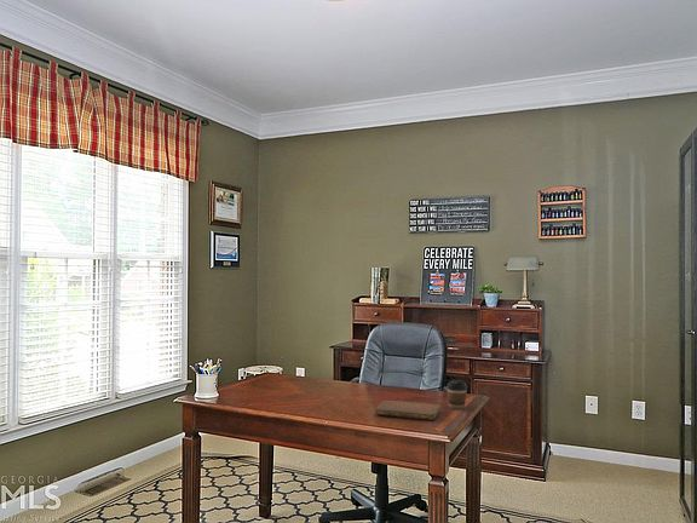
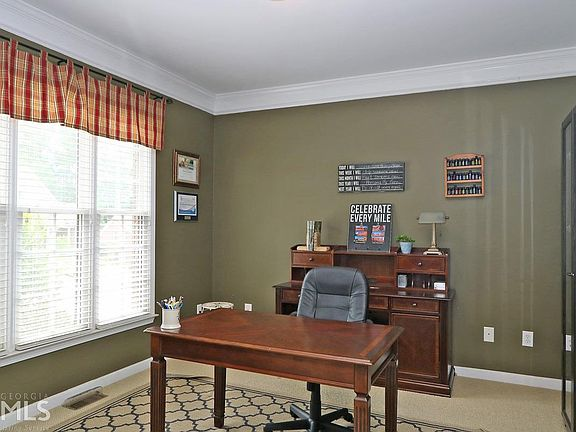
- notebook [374,400,442,421]
- coffee cup [445,379,468,410]
